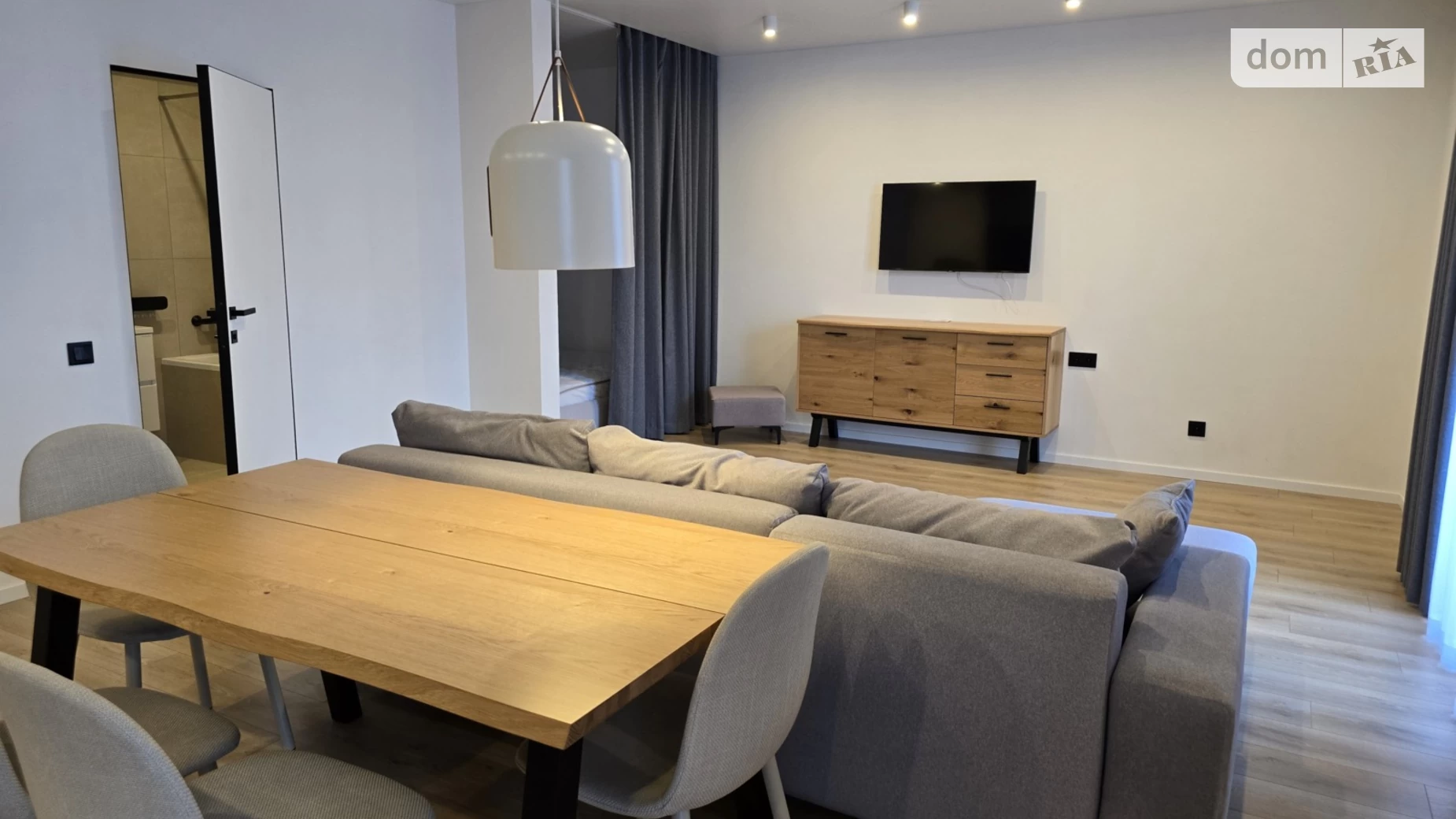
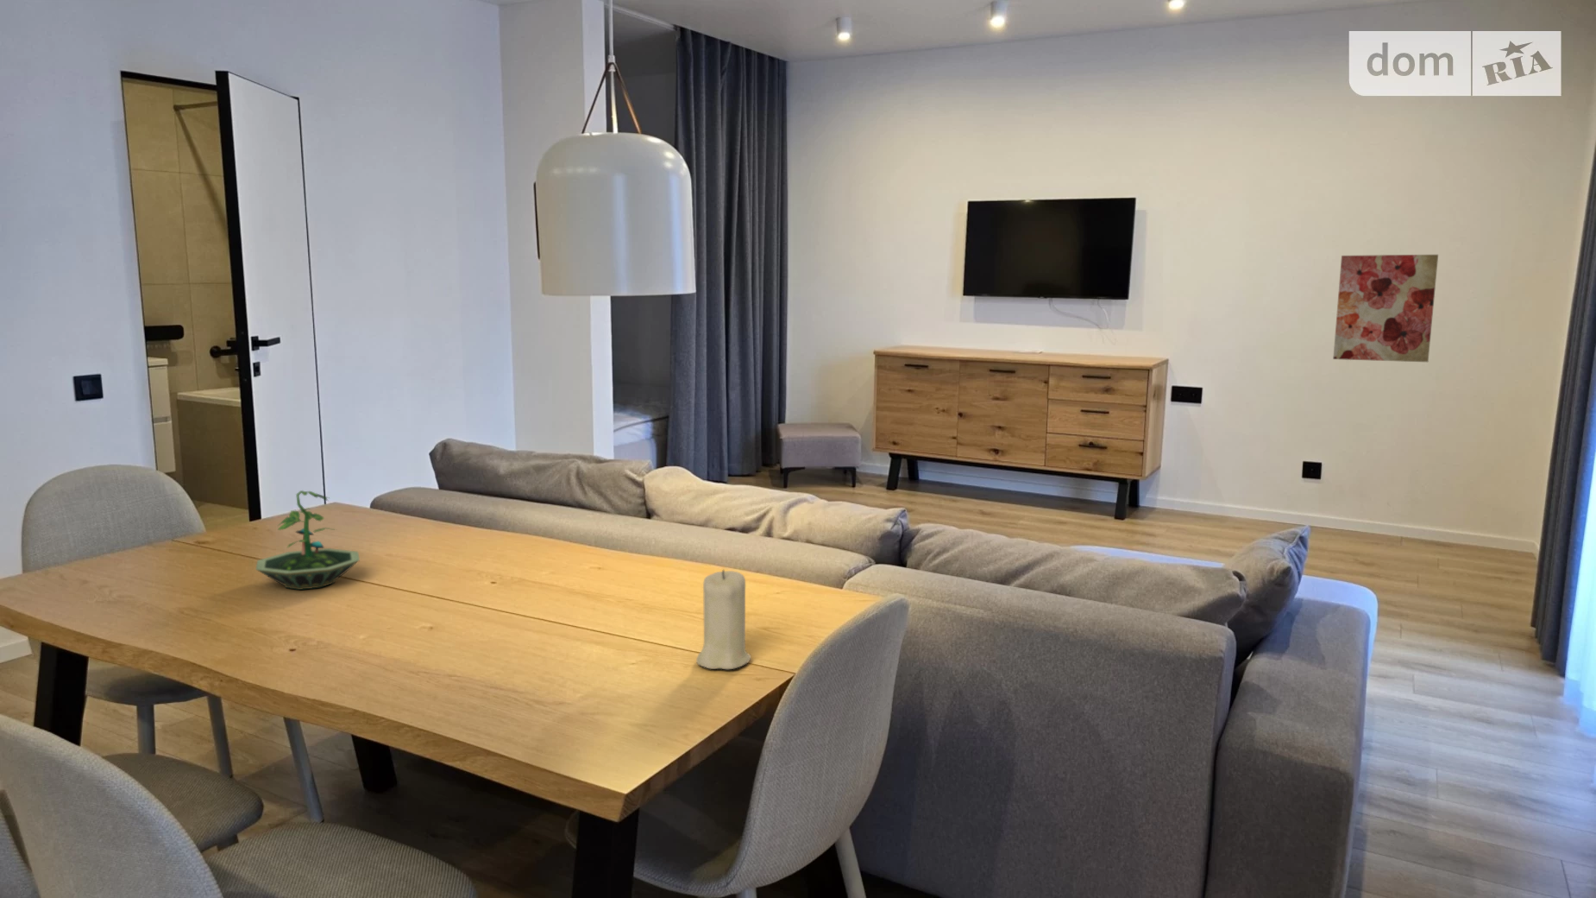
+ terrarium [254,490,361,591]
+ candle [695,569,752,670]
+ wall art [1332,254,1439,363]
